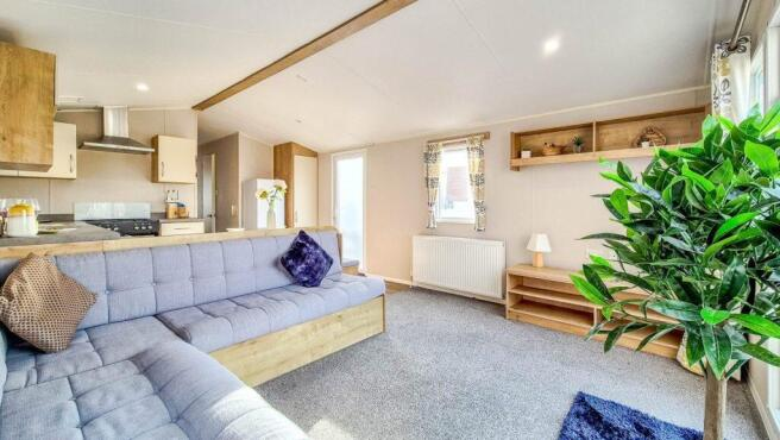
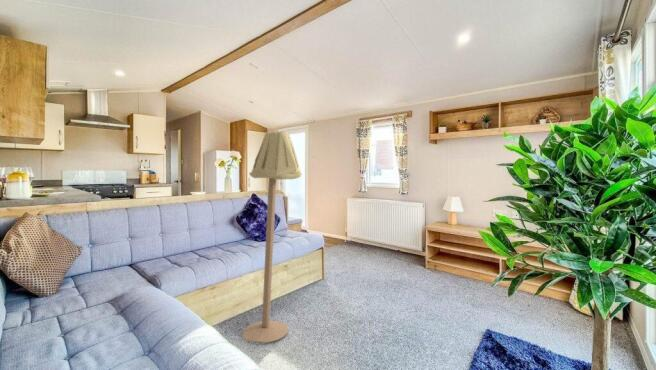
+ floor lamp [241,130,303,344]
